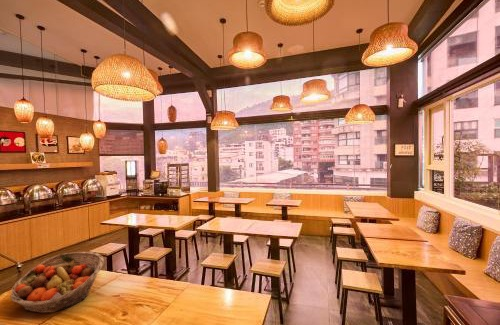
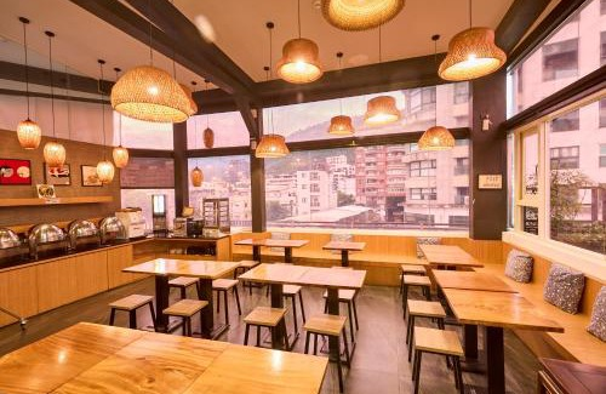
- fruit basket [9,251,105,314]
